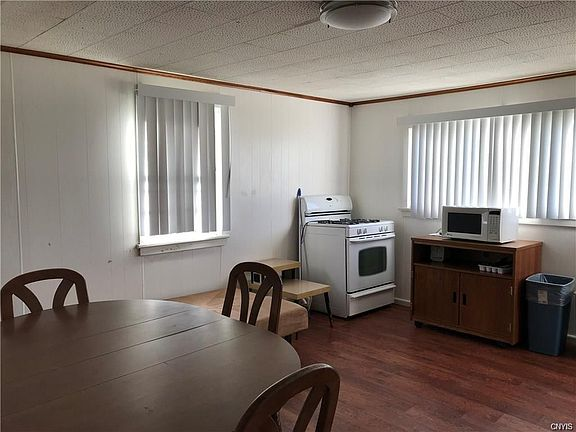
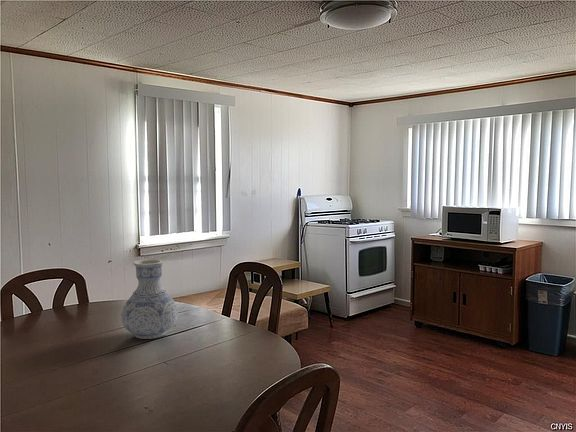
+ vase [120,258,179,340]
